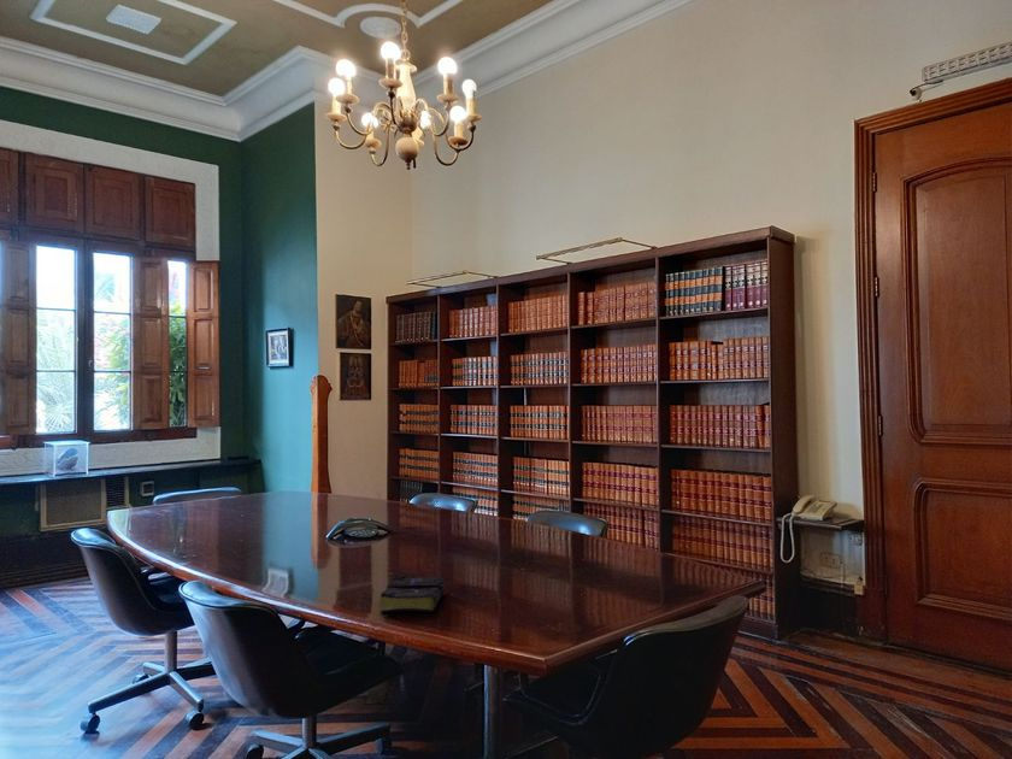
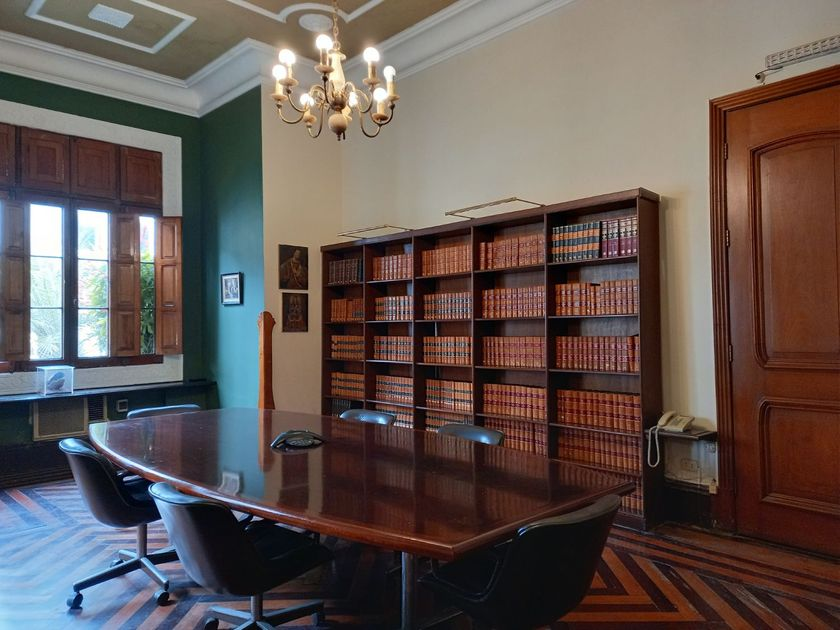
- book [380,575,446,614]
